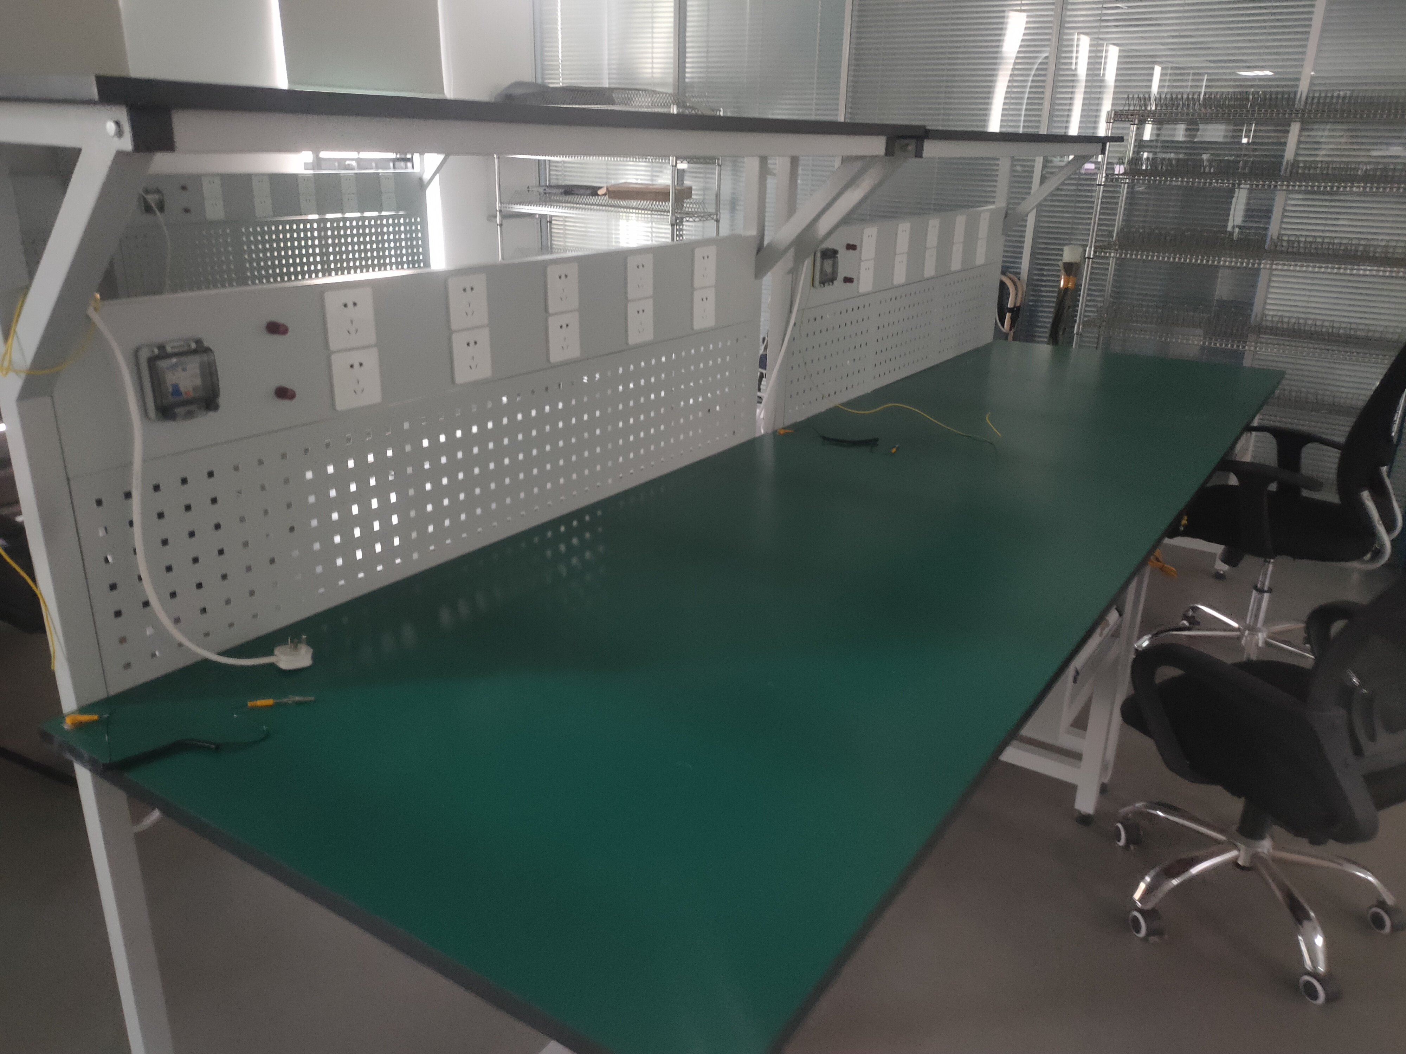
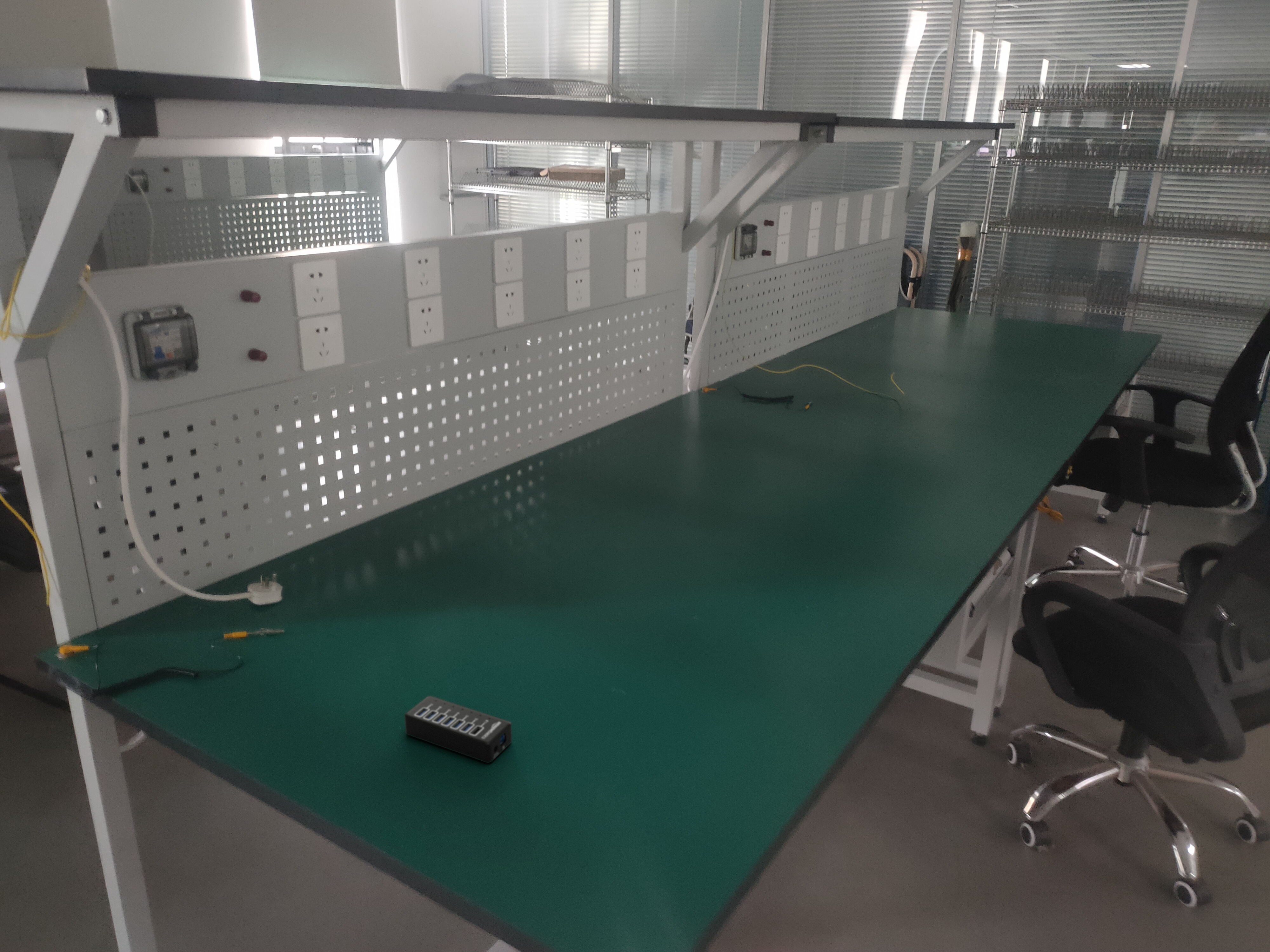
+ multiport hub [404,696,512,763]
